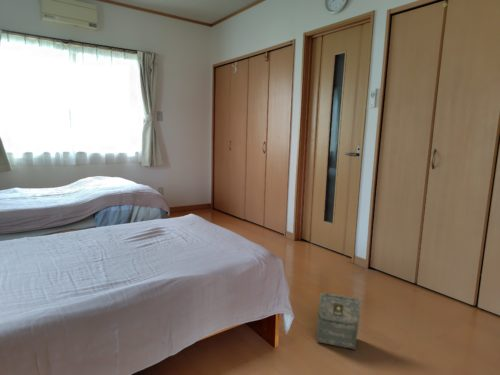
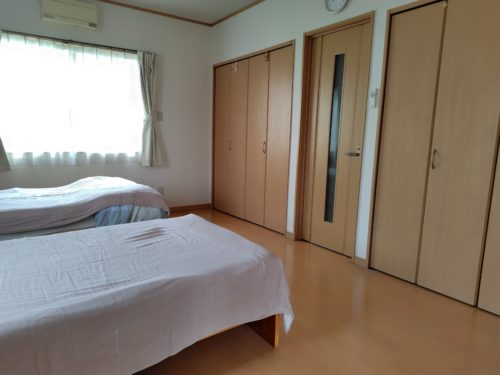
- bag [315,291,361,351]
